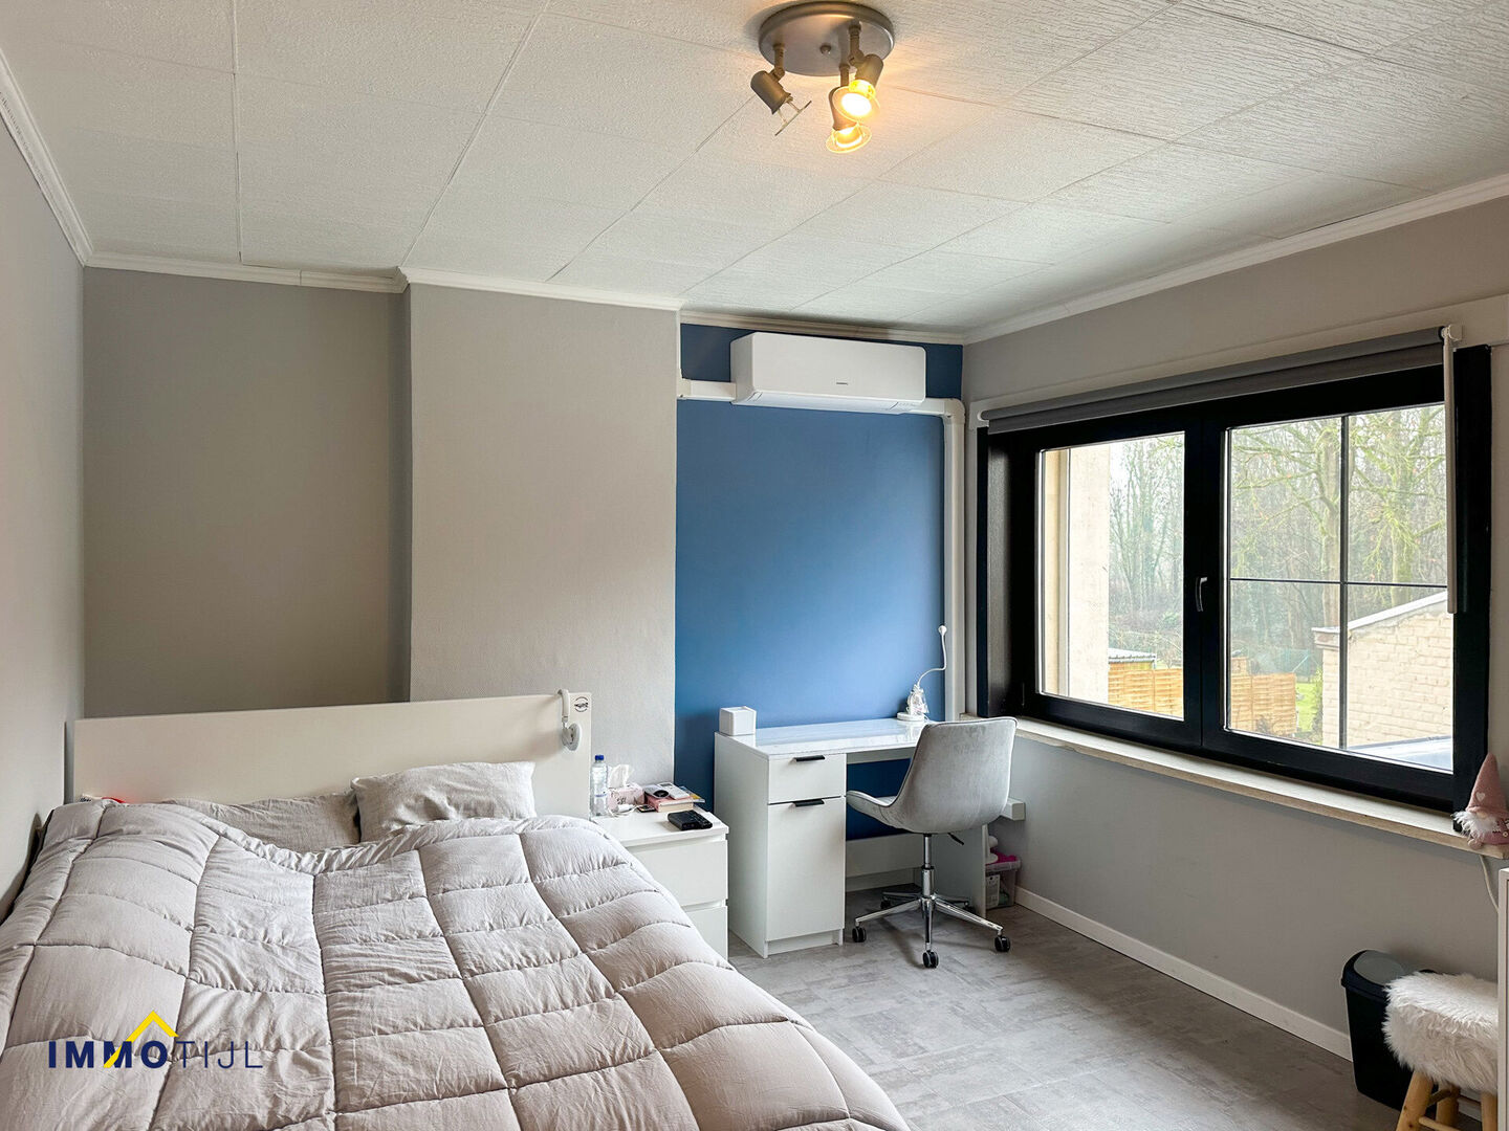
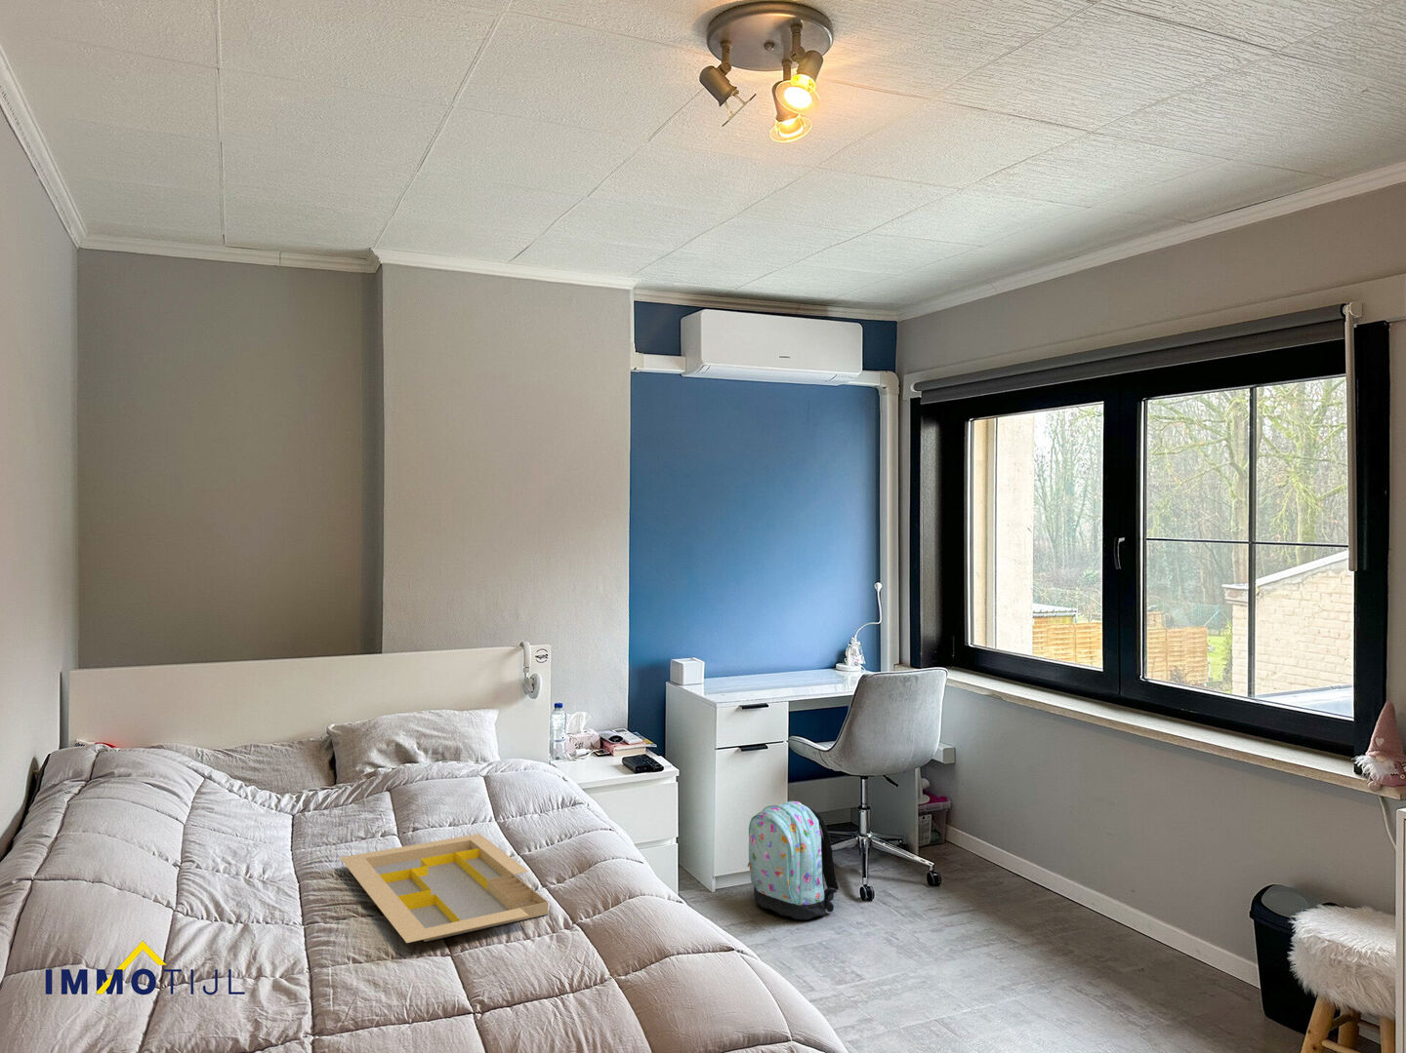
+ backpack [746,801,839,920]
+ serving tray [339,833,550,943]
